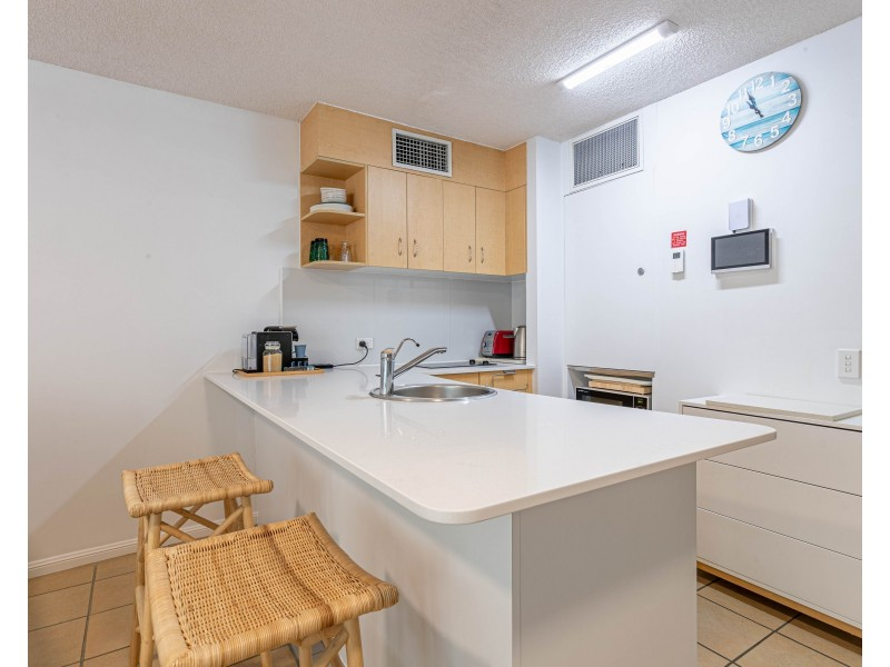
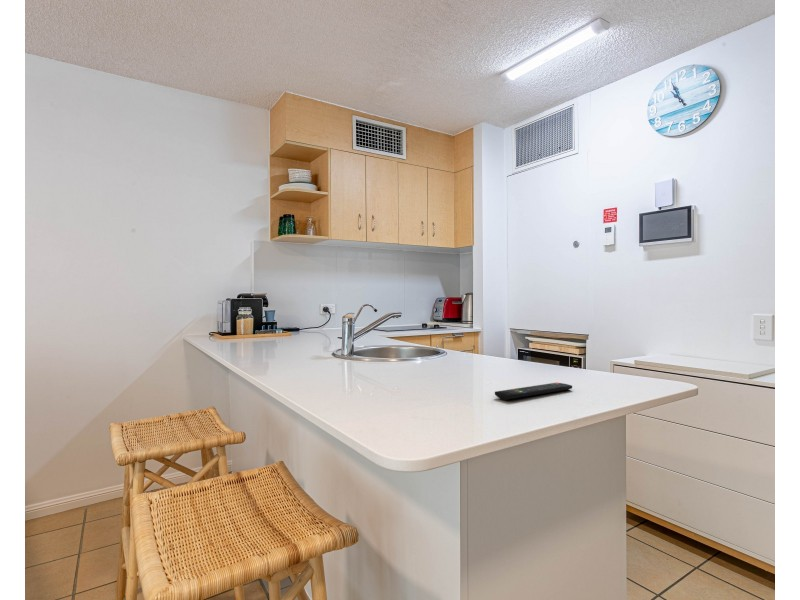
+ remote control [494,382,573,401]
